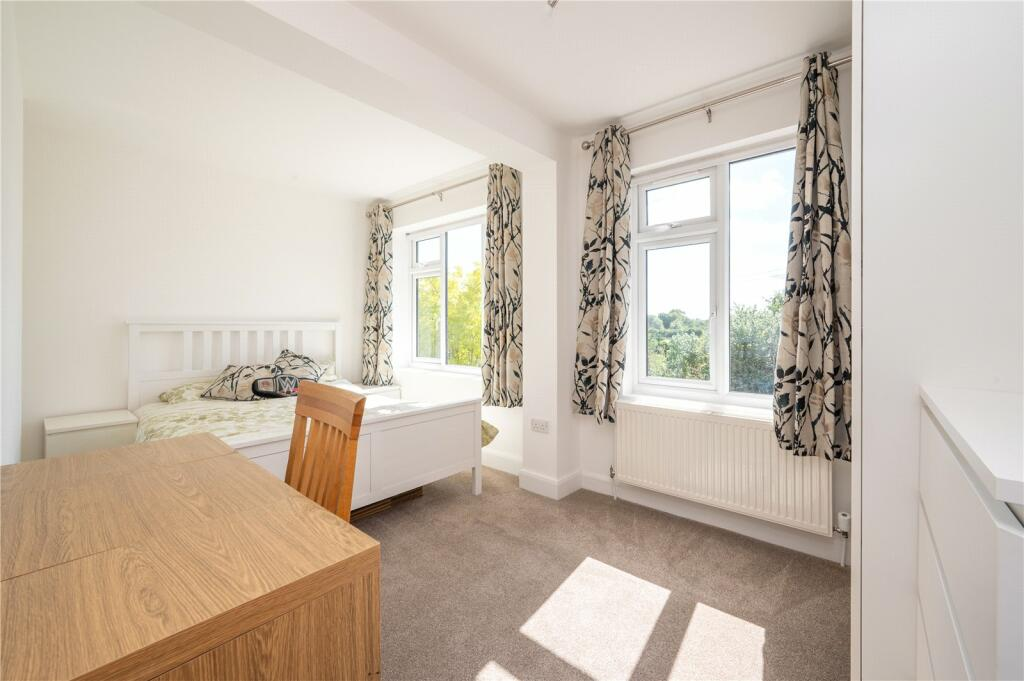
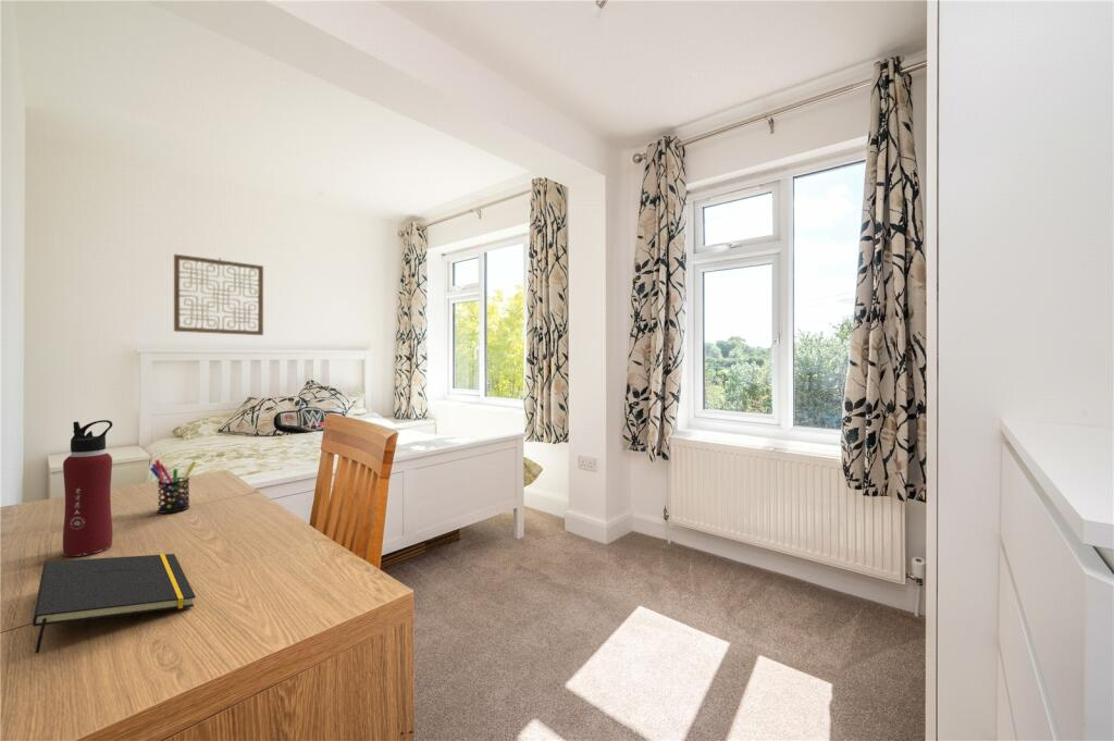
+ notepad [32,553,197,654]
+ pen holder [149,459,197,514]
+ water bottle [62,419,114,557]
+ wall art [173,254,264,336]
